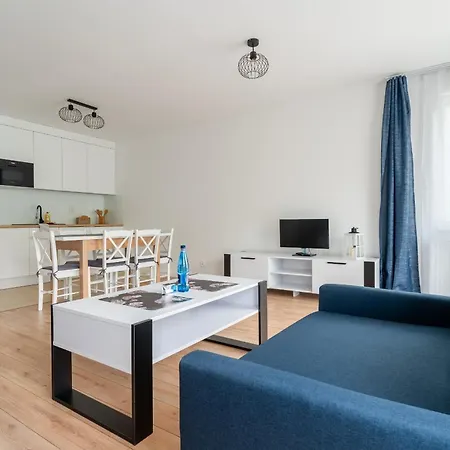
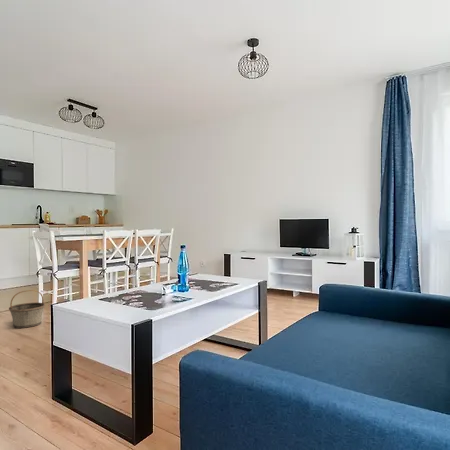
+ basket [8,289,46,329]
